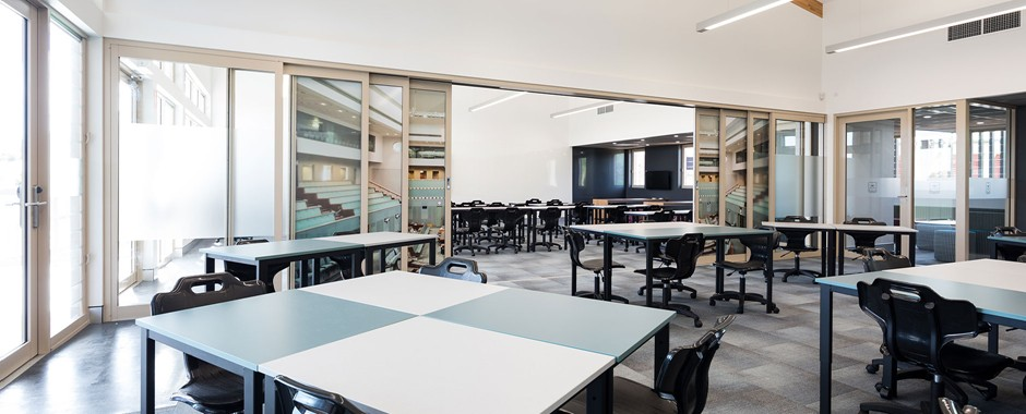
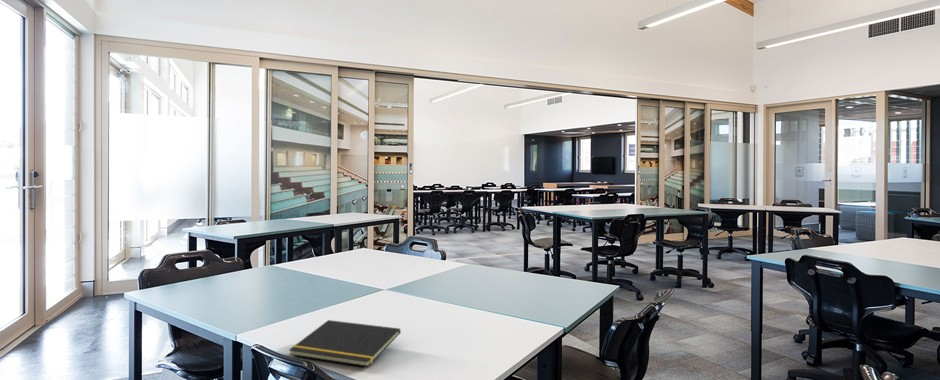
+ notepad [288,319,402,368]
